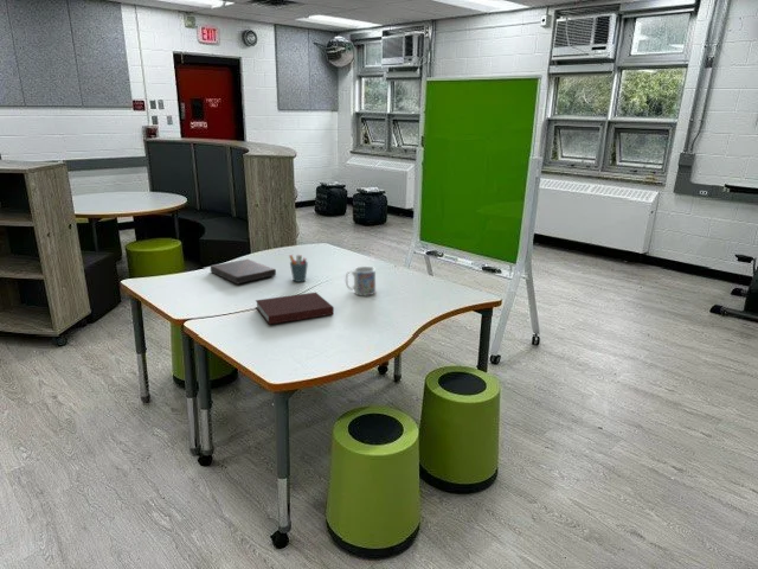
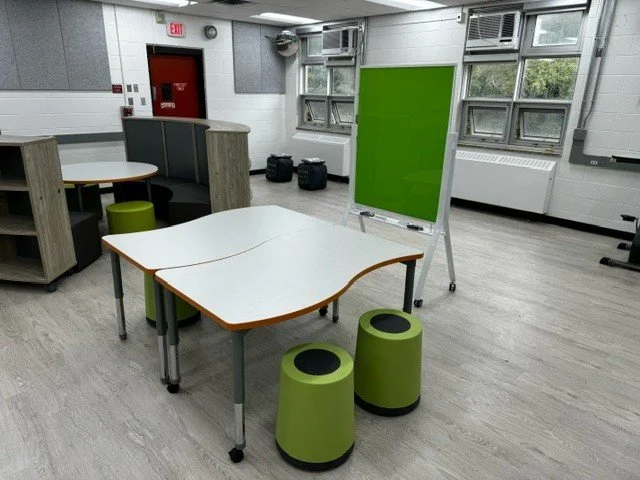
- mug [345,266,377,296]
- book [210,258,277,286]
- pen holder [288,254,309,283]
- notebook [255,292,335,326]
